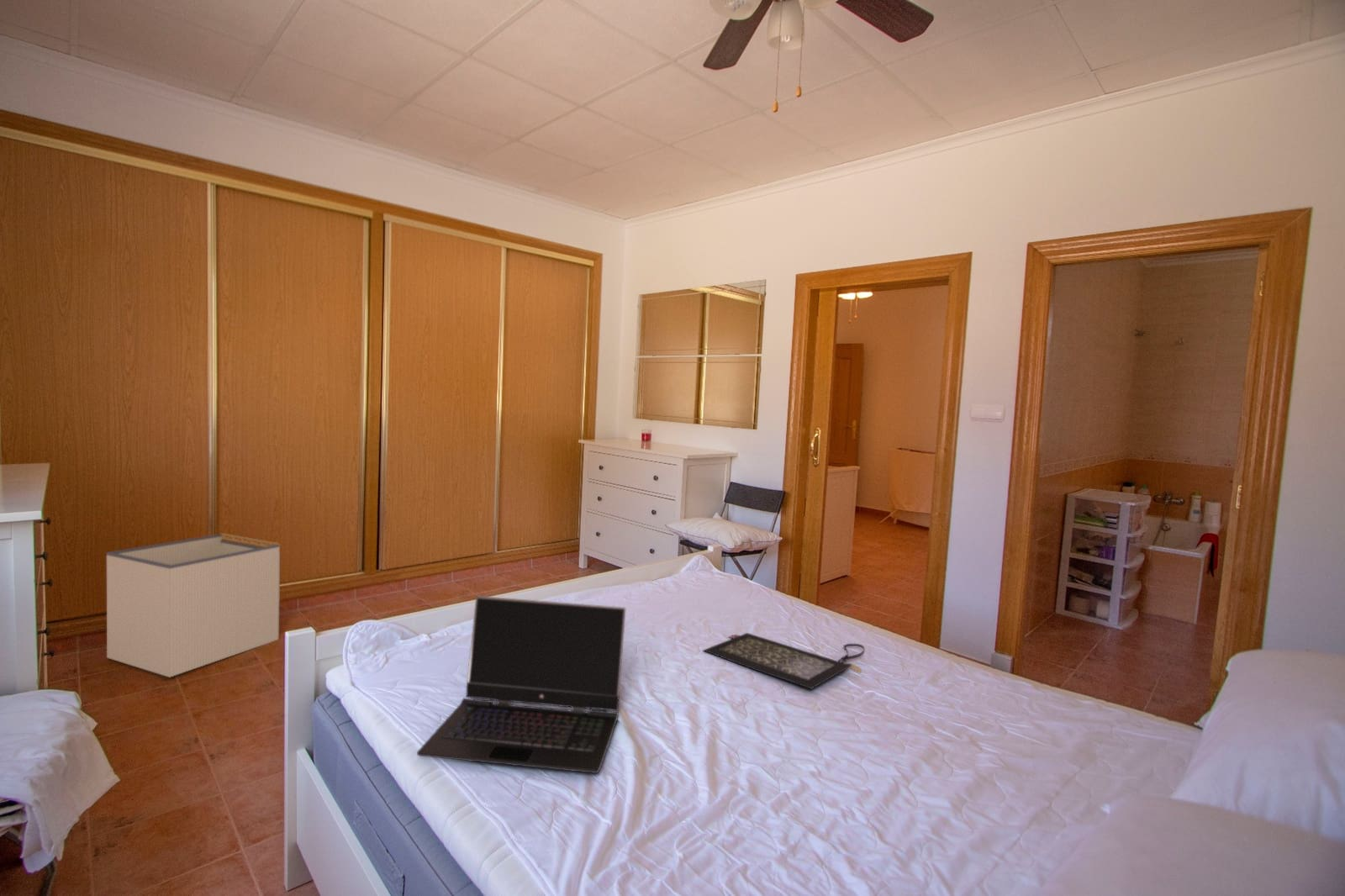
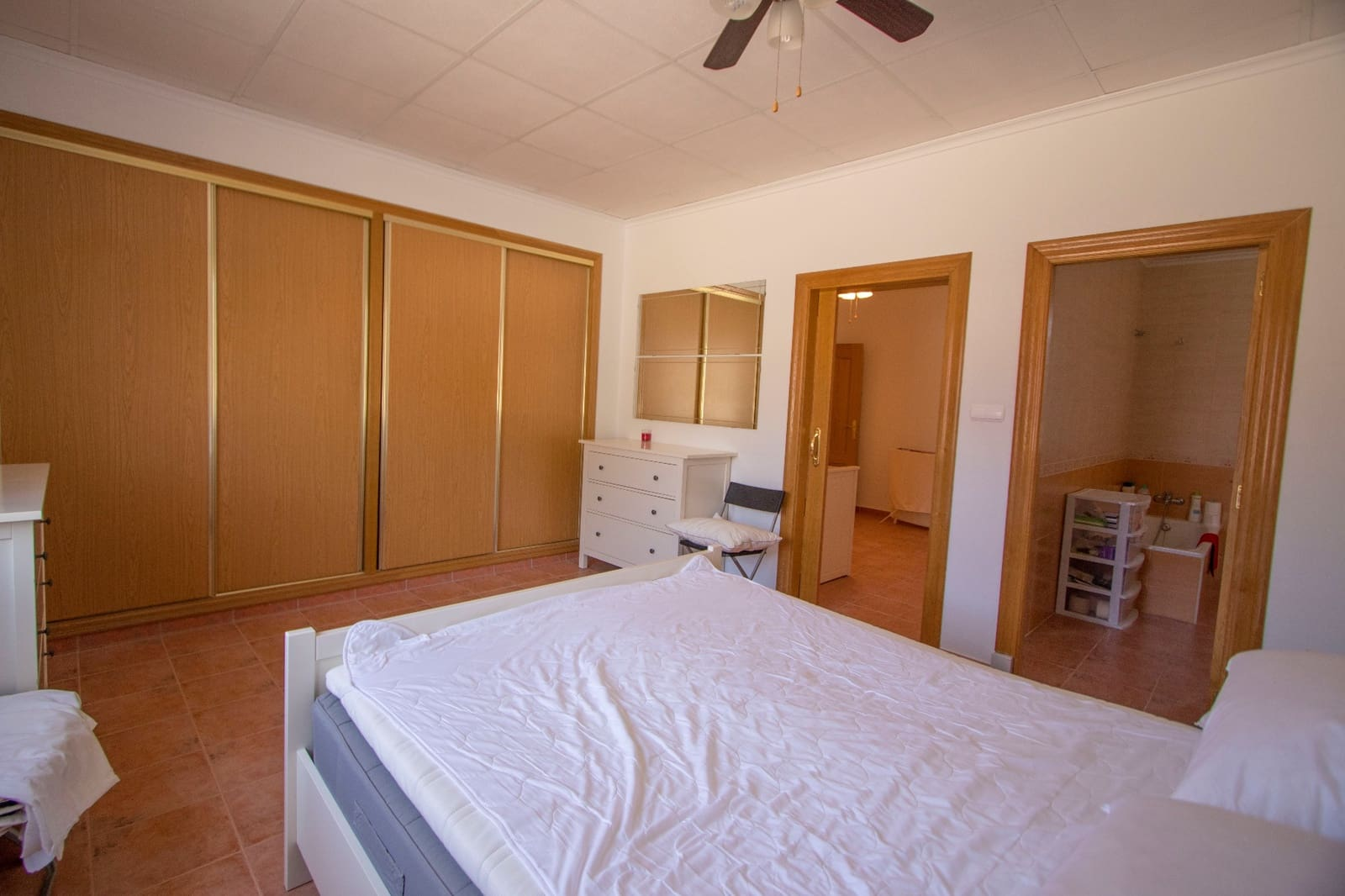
- clutch bag [702,632,865,690]
- storage bin [106,532,281,678]
- laptop computer [416,595,626,774]
